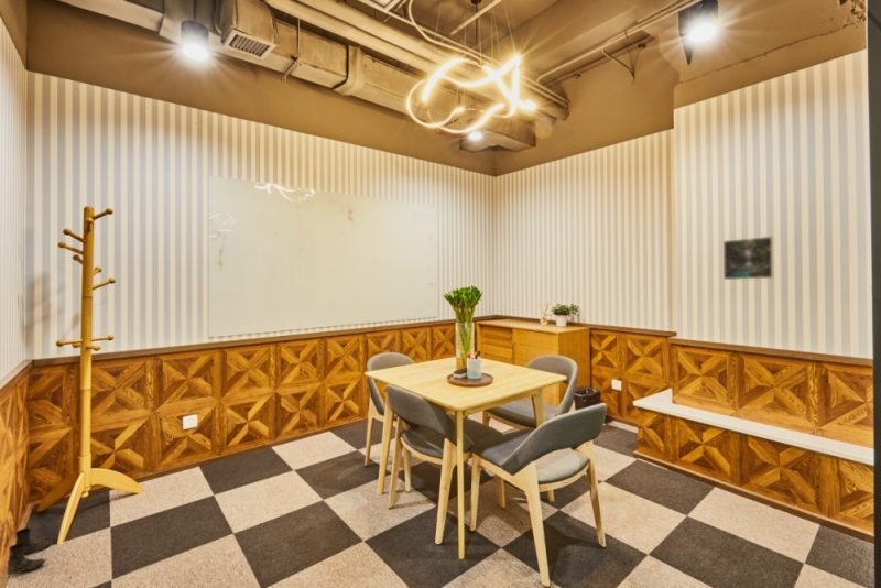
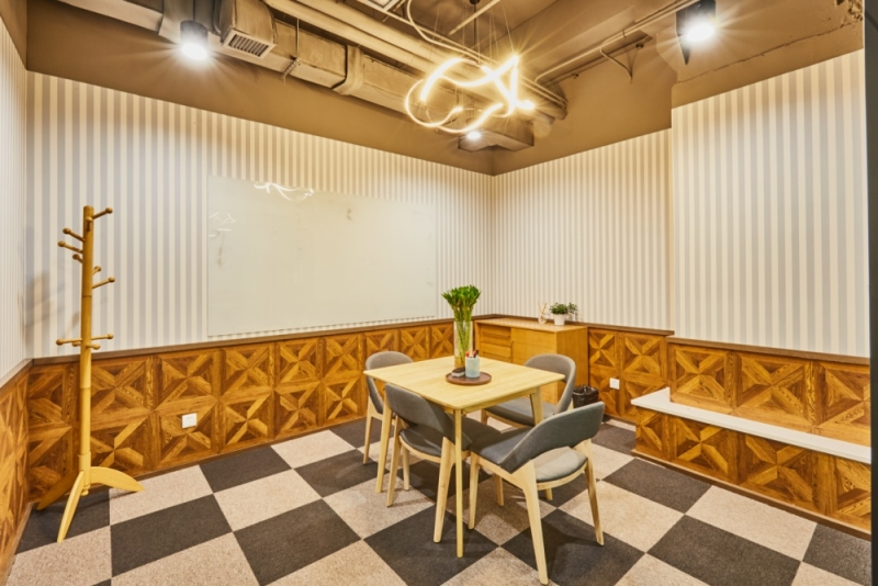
- boots [6,527,51,576]
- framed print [722,236,774,281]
